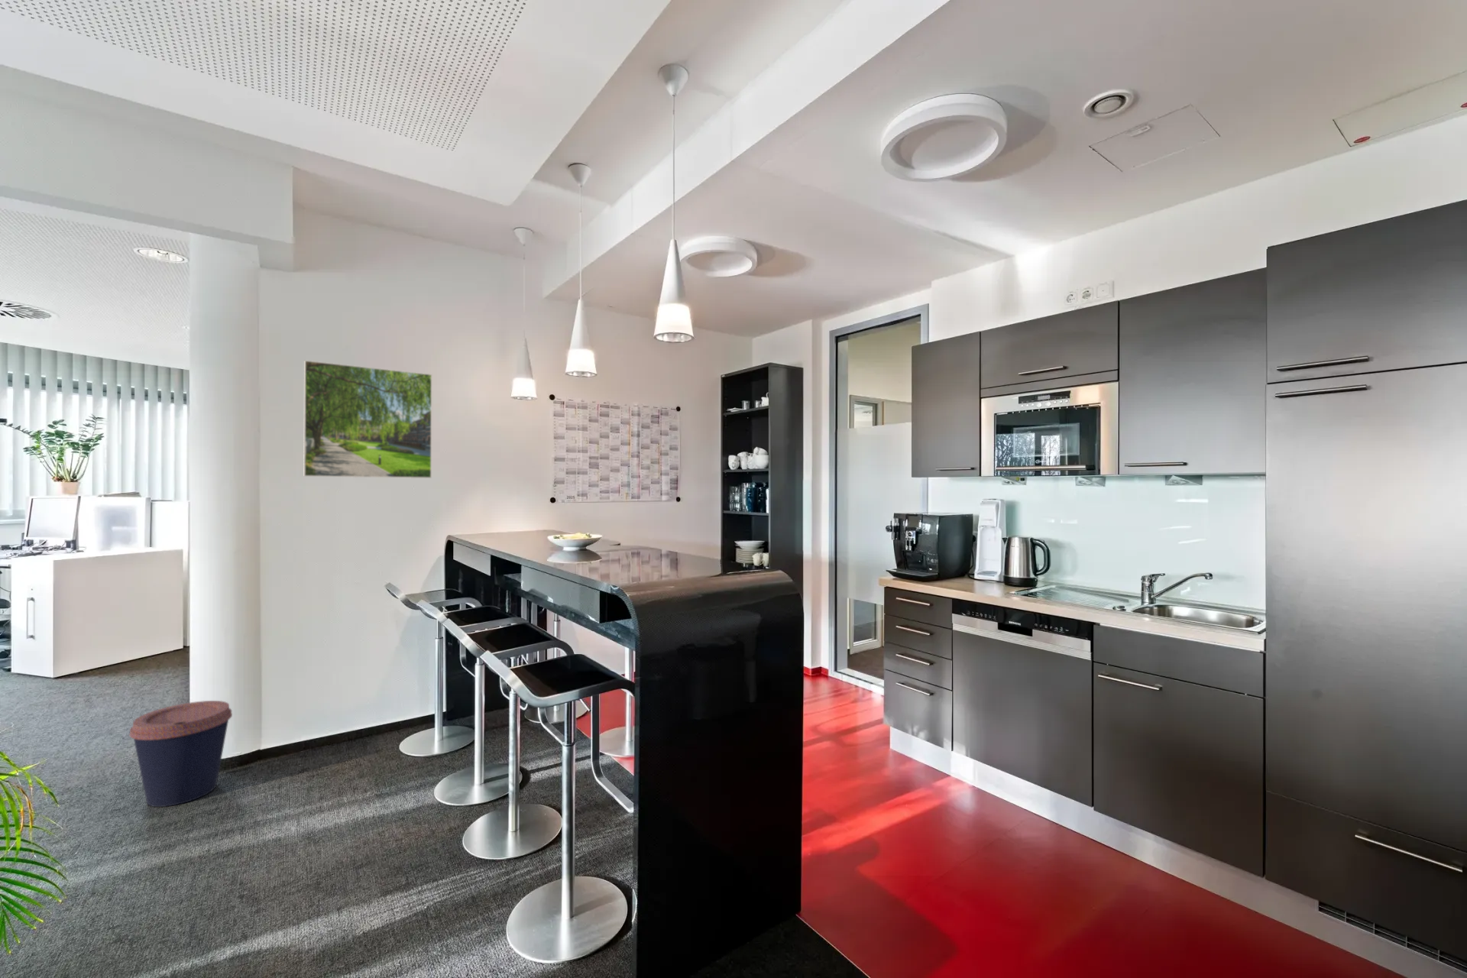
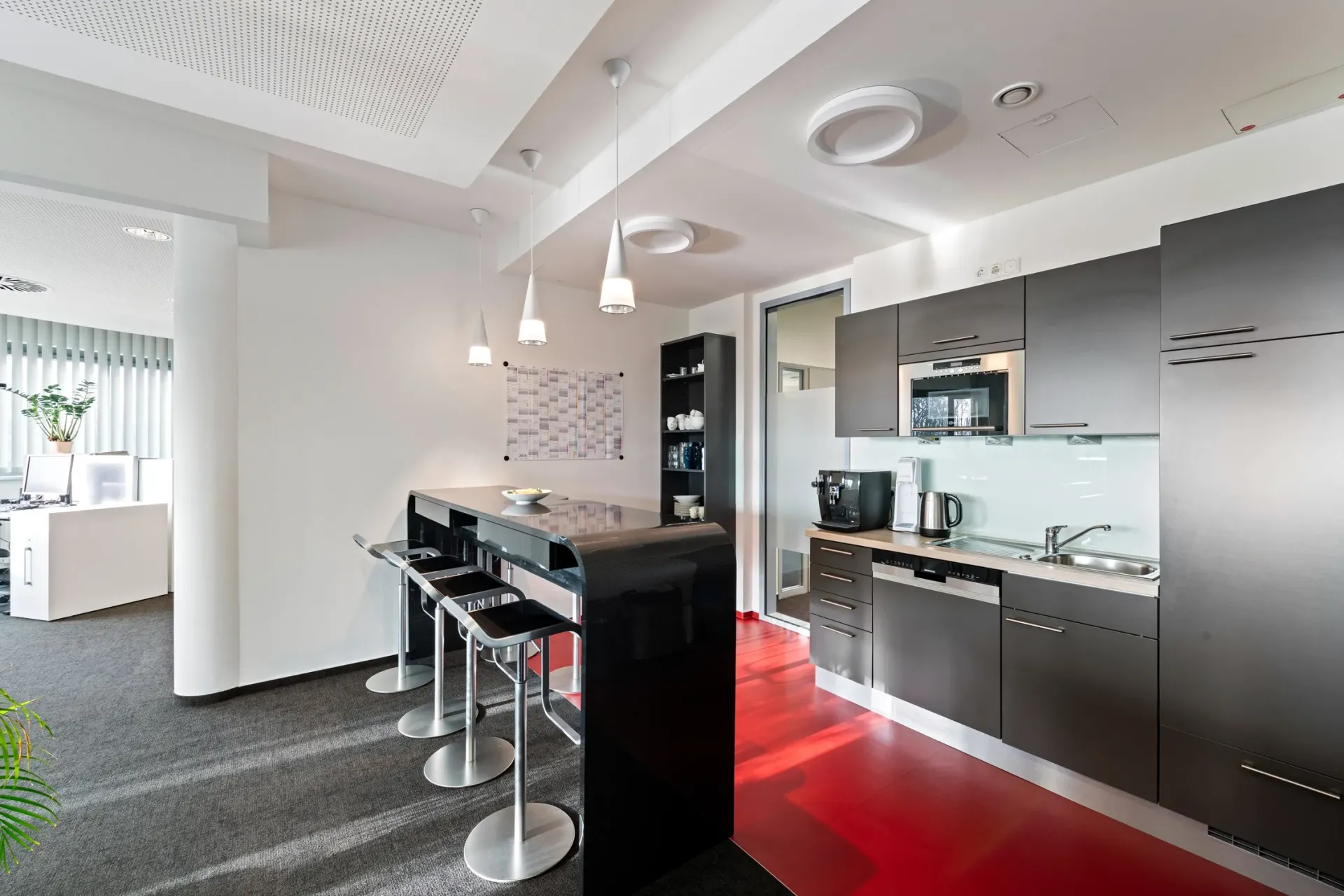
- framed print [303,360,433,479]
- coffee cup [129,700,234,808]
